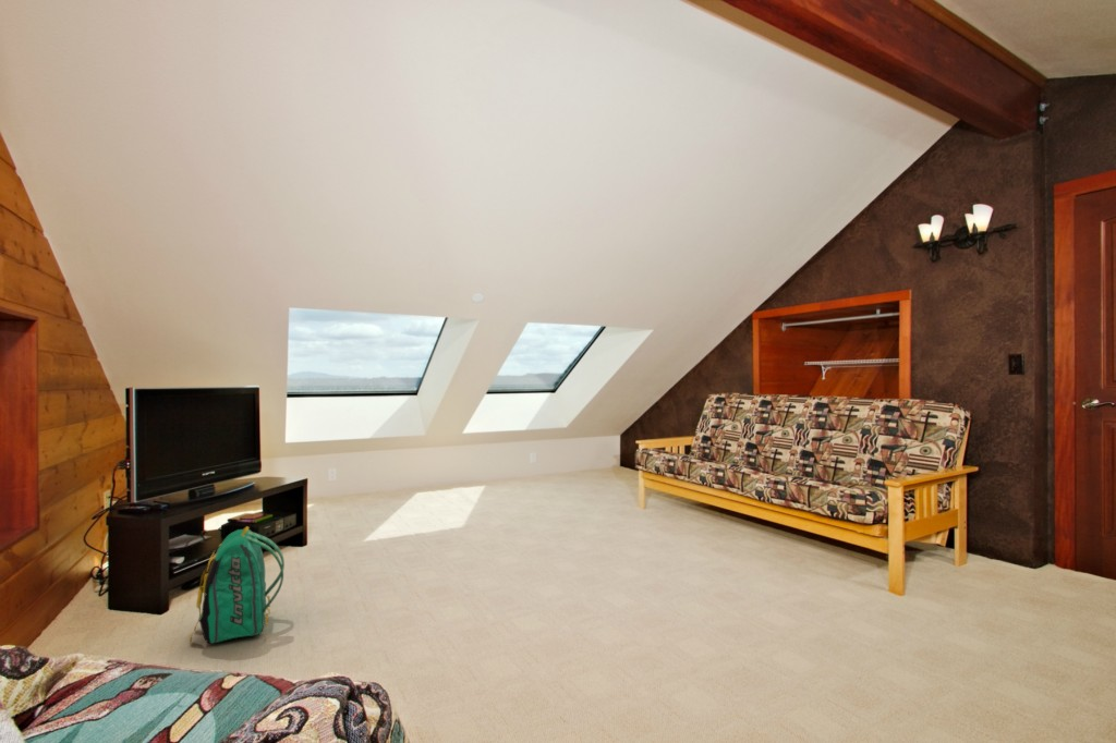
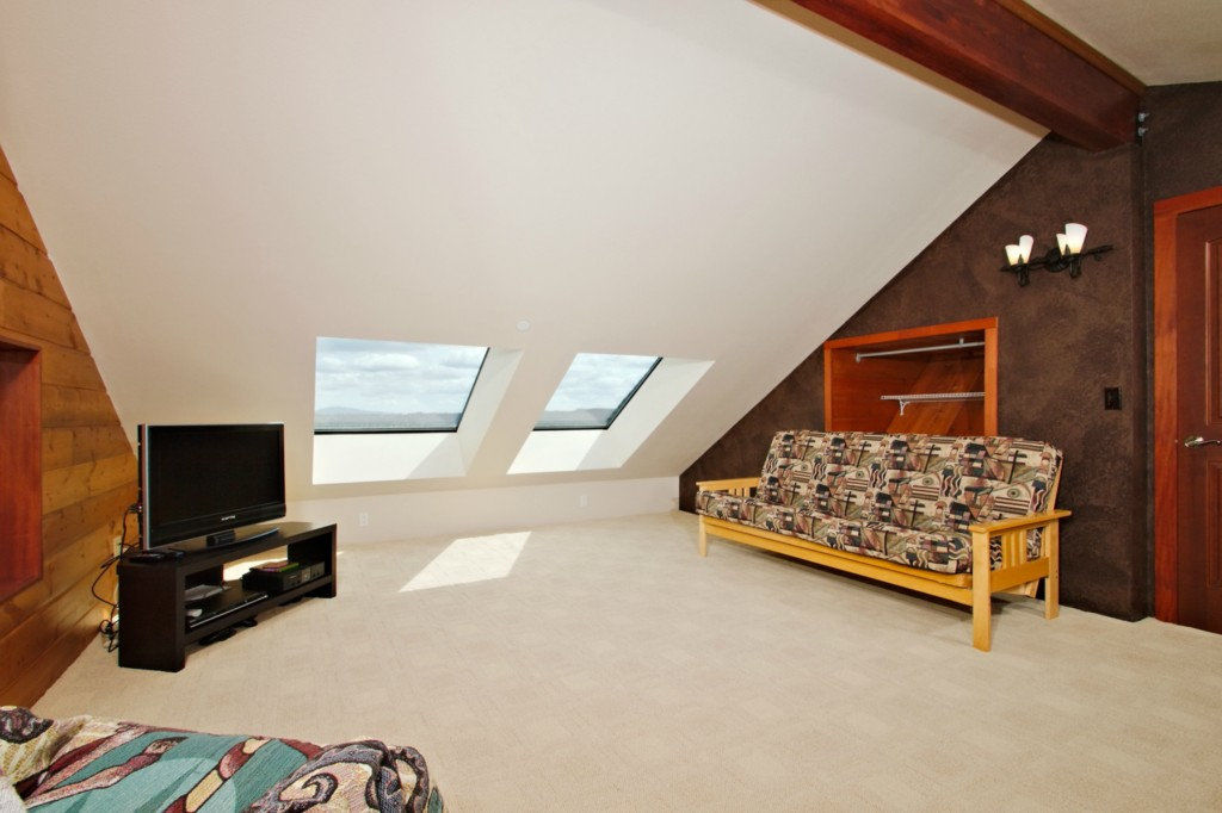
- backpack [189,525,286,645]
